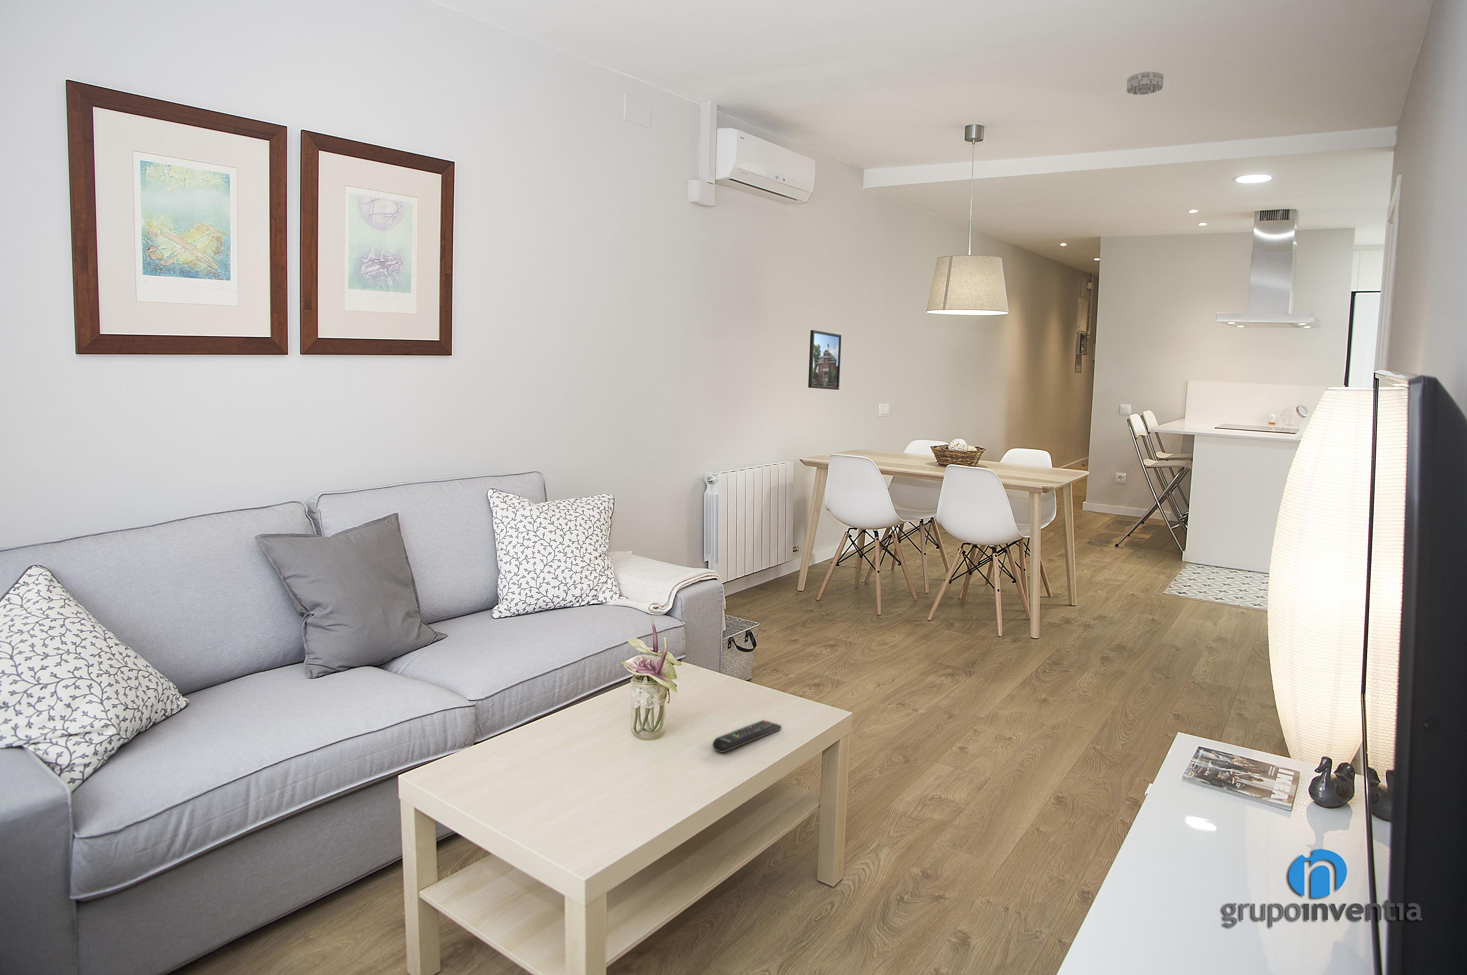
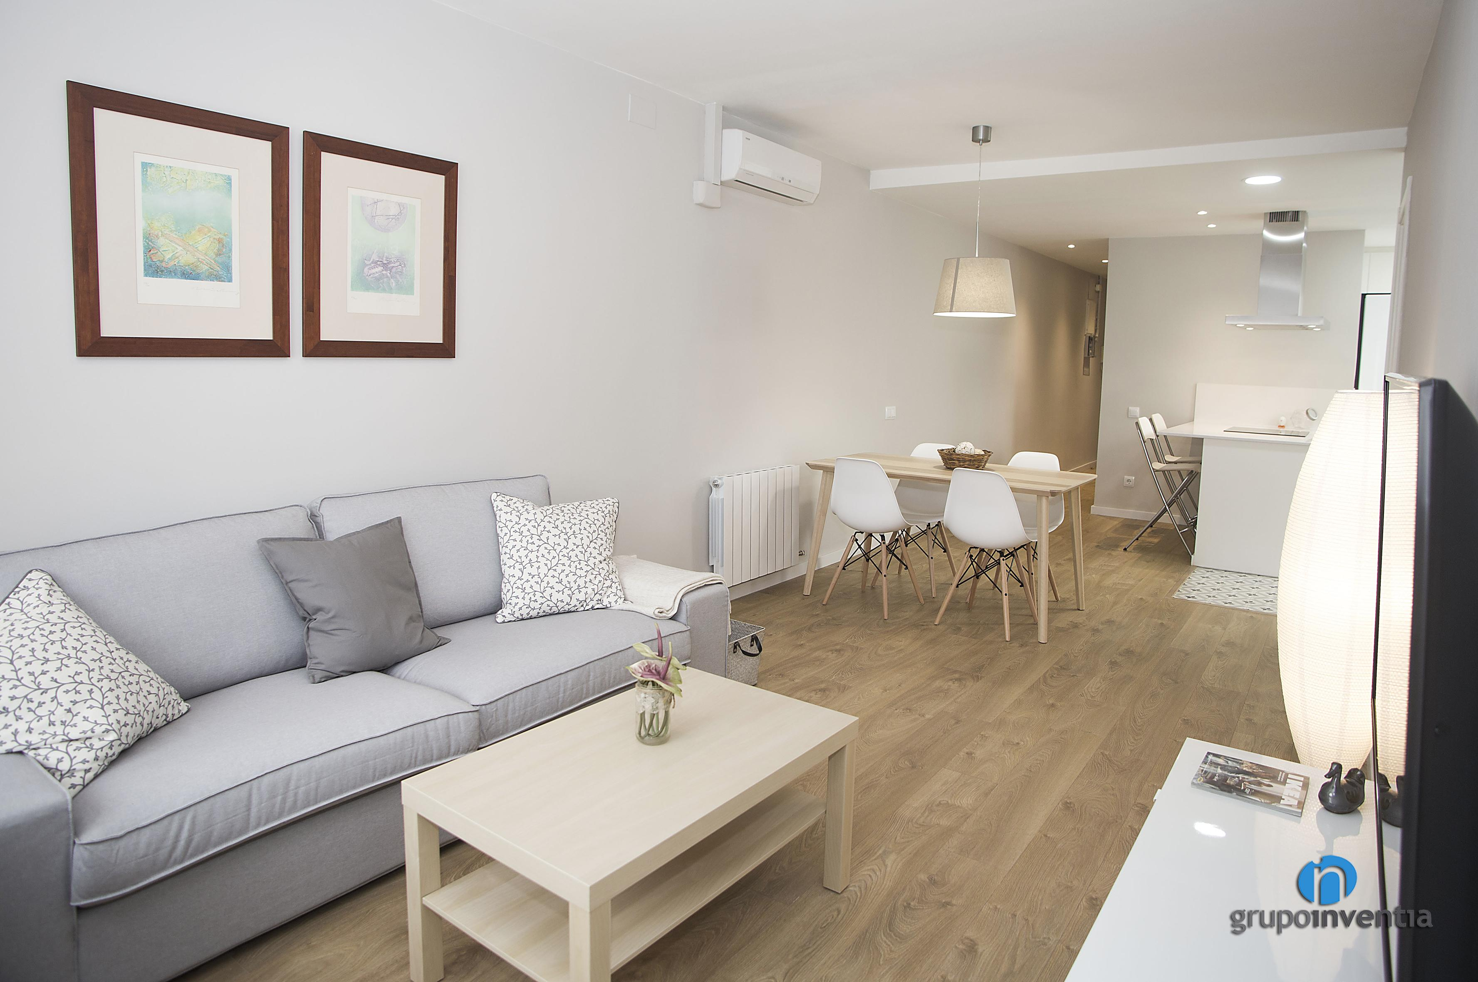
- remote control [712,719,782,753]
- smoke detector [1126,71,1164,96]
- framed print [808,330,842,390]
